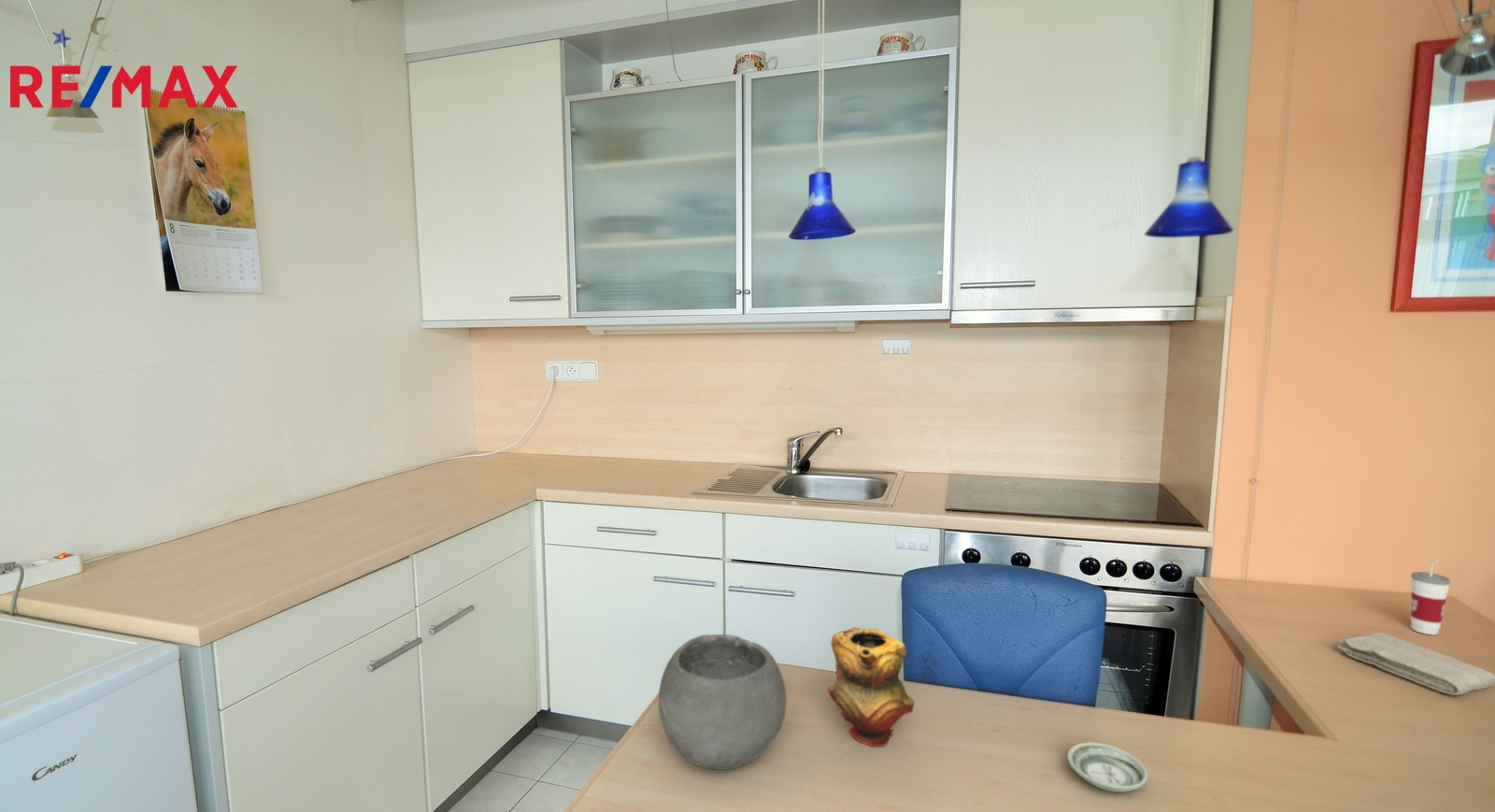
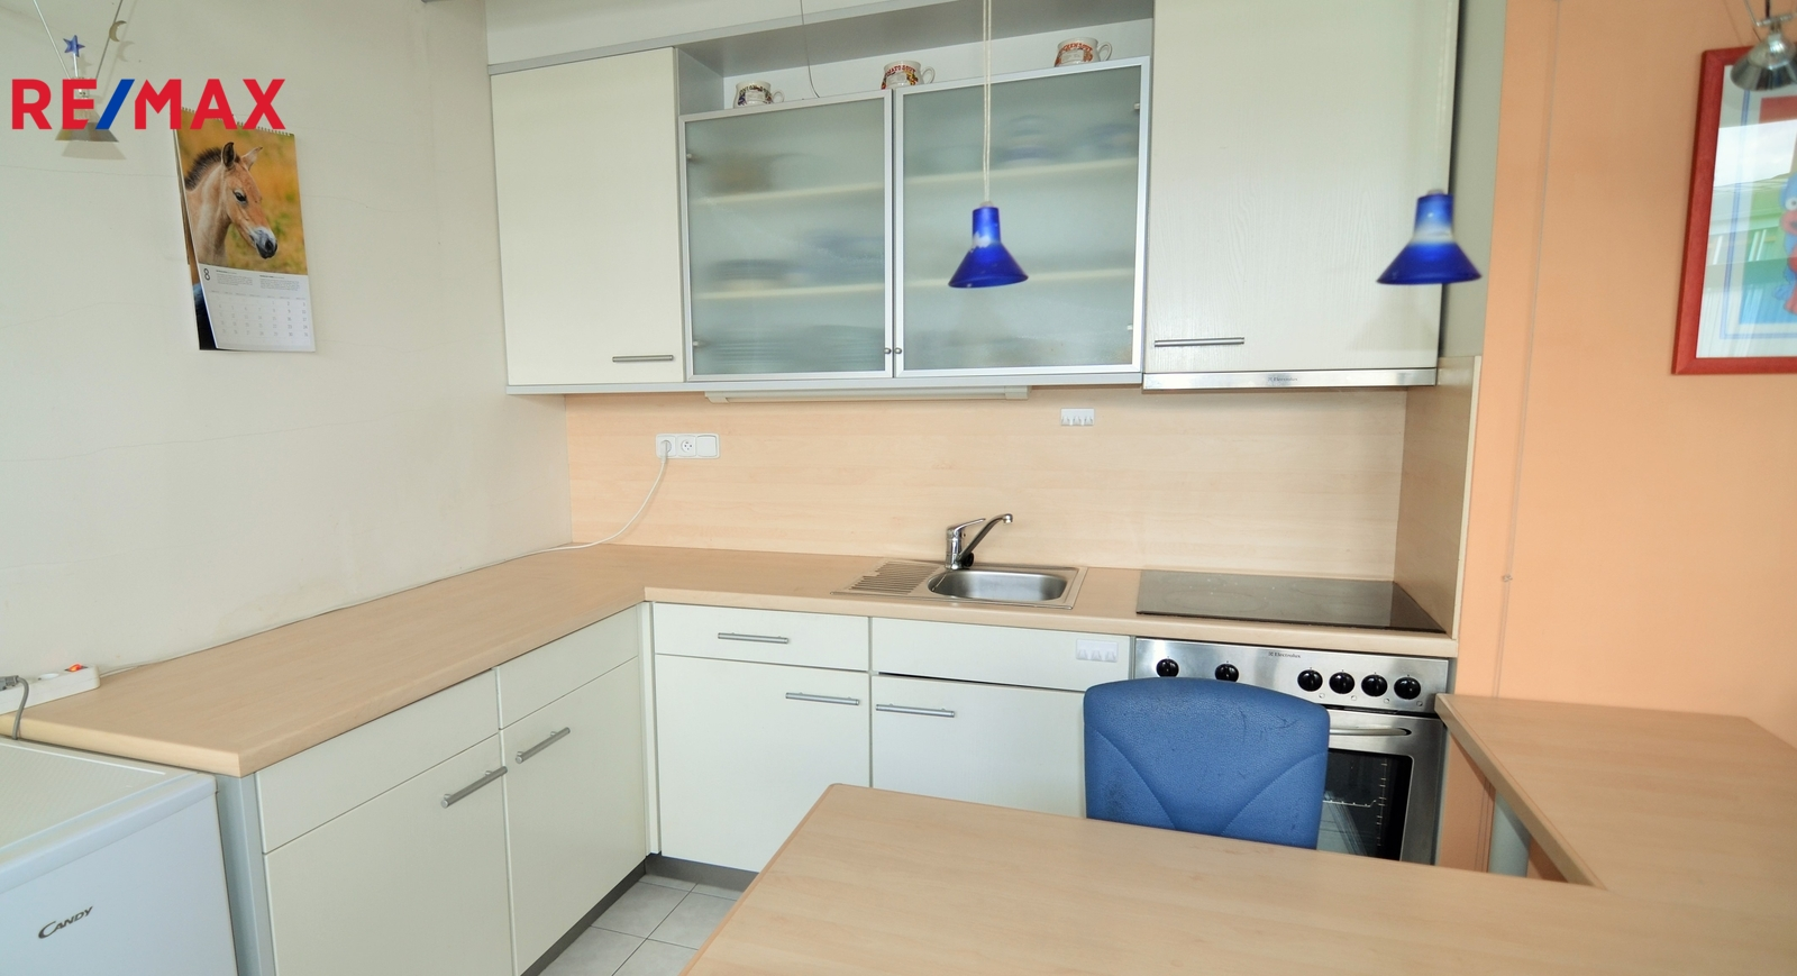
- bowl [658,634,788,771]
- washcloth [1336,632,1495,696]
- cup [1410,558,1451,635]
- teapot [827,626,915,748]
- saucer [1066,741,1149,793]
